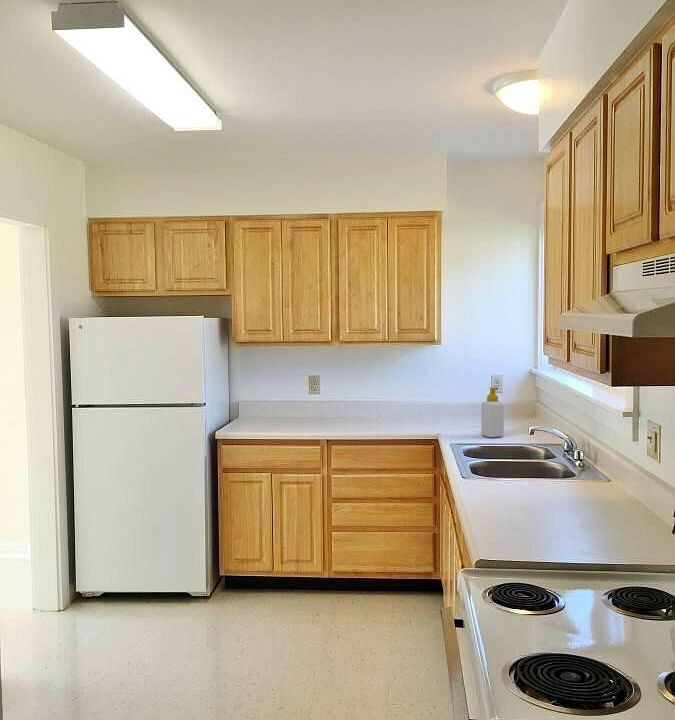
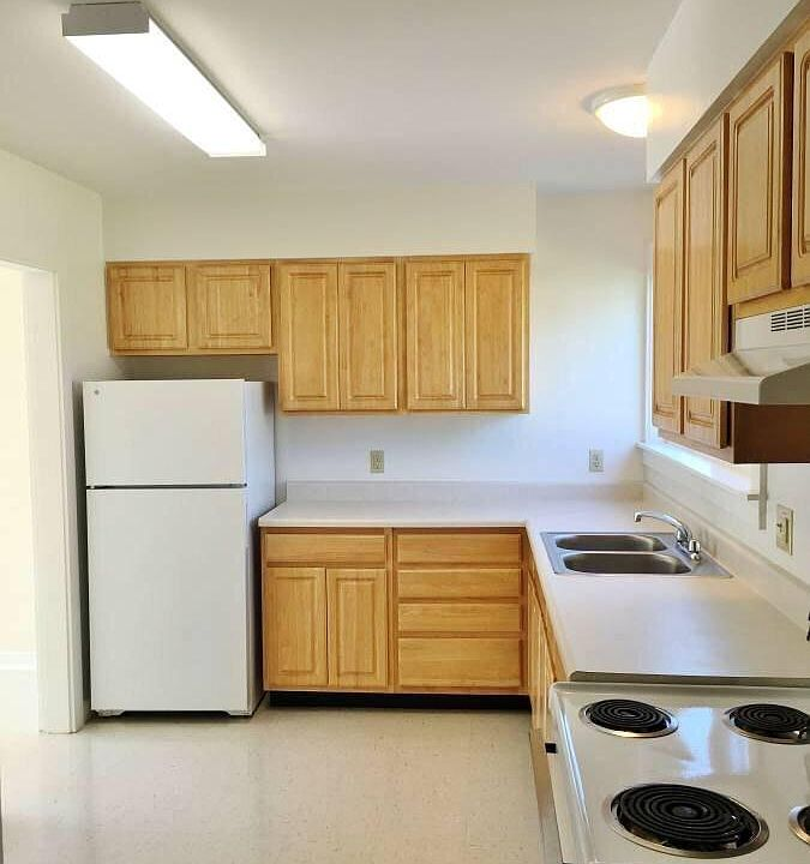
- soap bottle [480,386,505,438]
